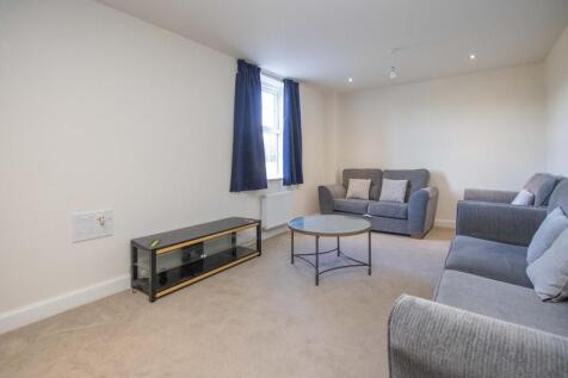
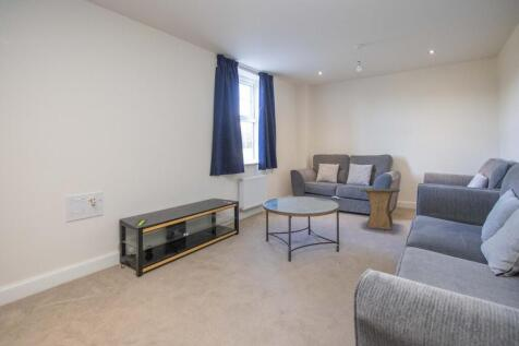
+ stool [359,187,401,230]
